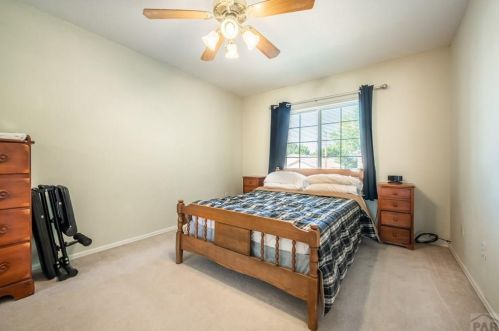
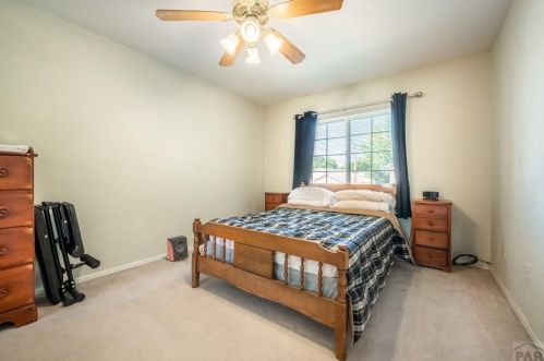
+ speaker [166,234,190,263]
